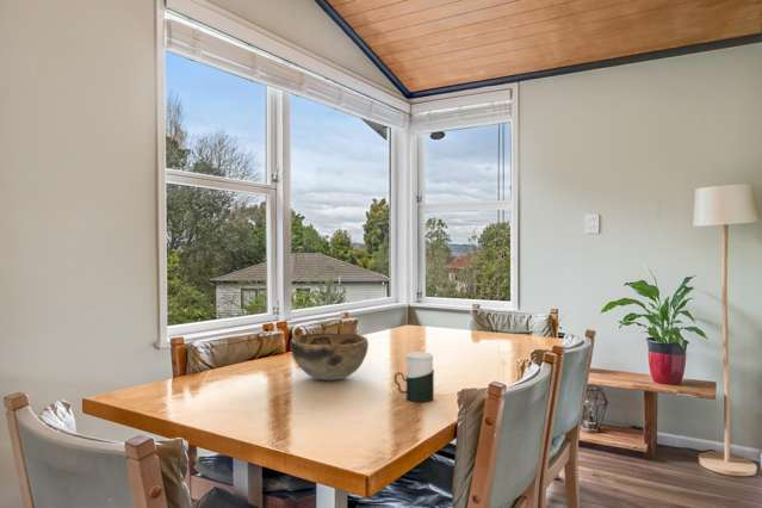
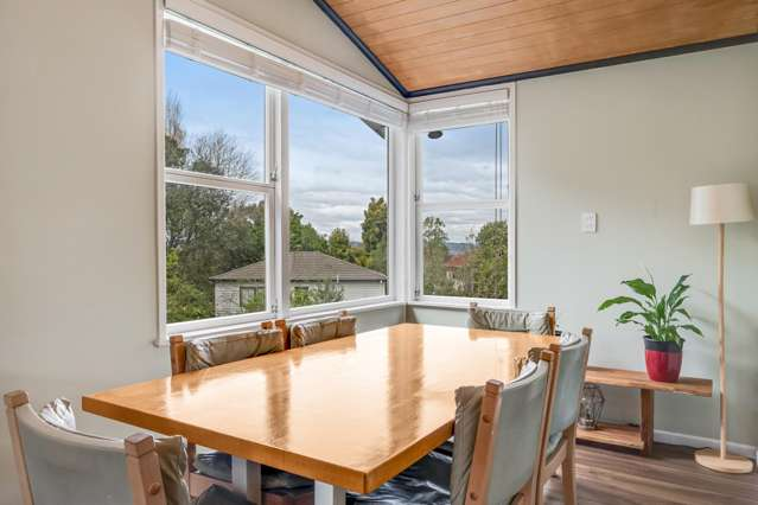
- cup [394,351,435,403]
- decorative bowl [289,332,370,382]
